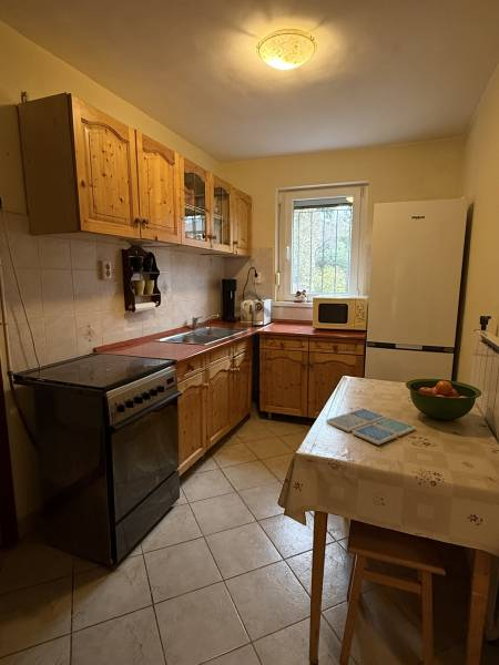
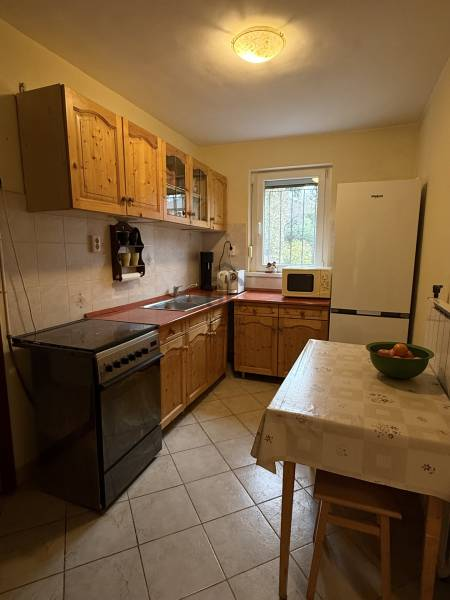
- drink coaster [325,407,417,446]
